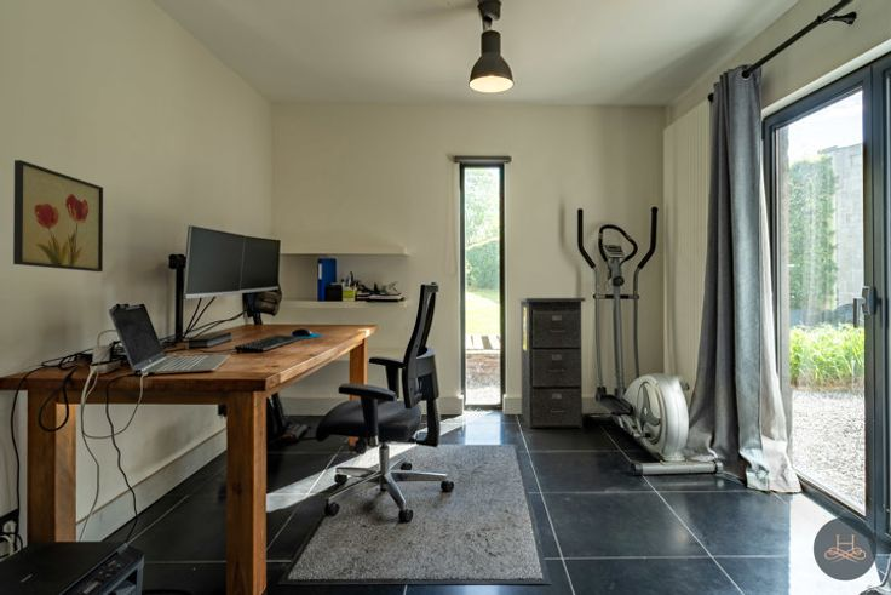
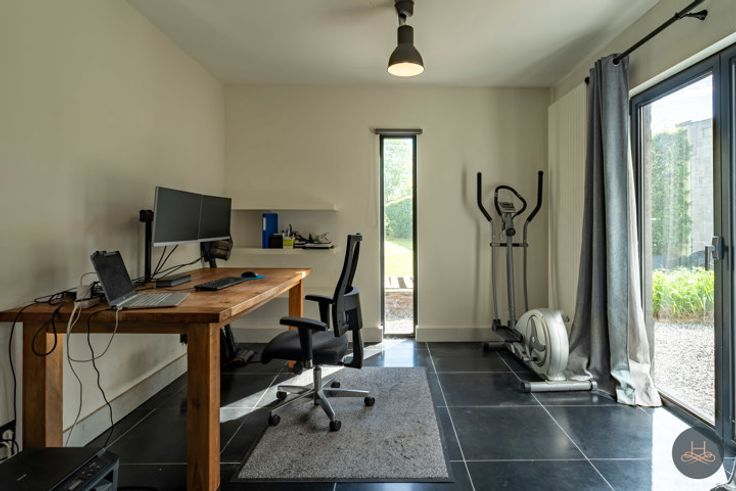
- filing cabinet [517,297,586,429]
- wall art [12,159,104,273]
